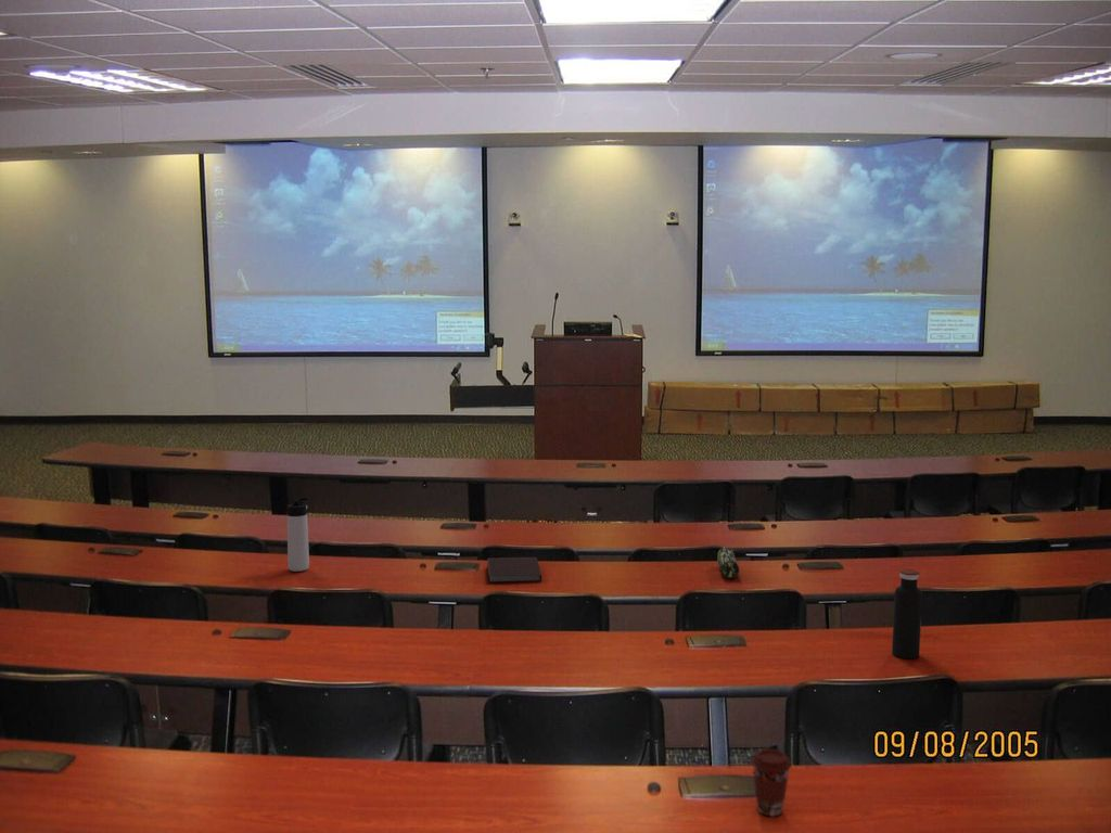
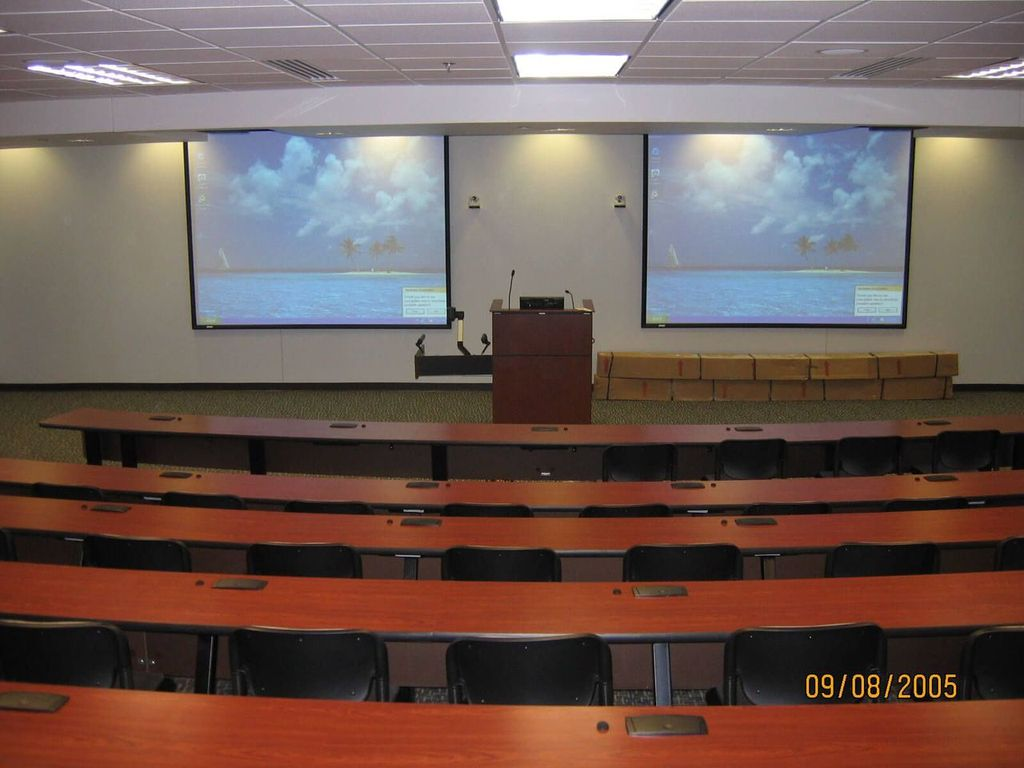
- thermos bottle [286,497,310,573]
- notebook [486,556,542,585]
- coffee cup [750,747,793,818]
- water bottle [891,568,923,659]
- pencil case [716,546,740,579]
